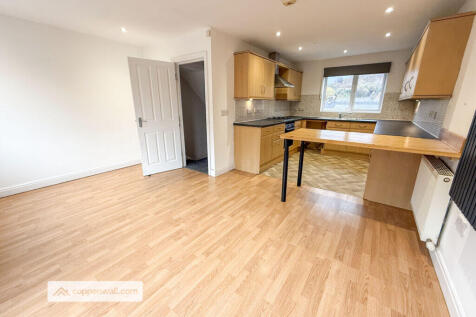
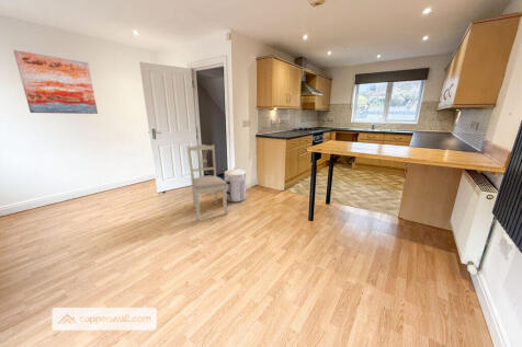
+ dining chair [186,143,229,222]
+ wall art [13,49,99,115]
+ waste bin [224,167,247,204]
